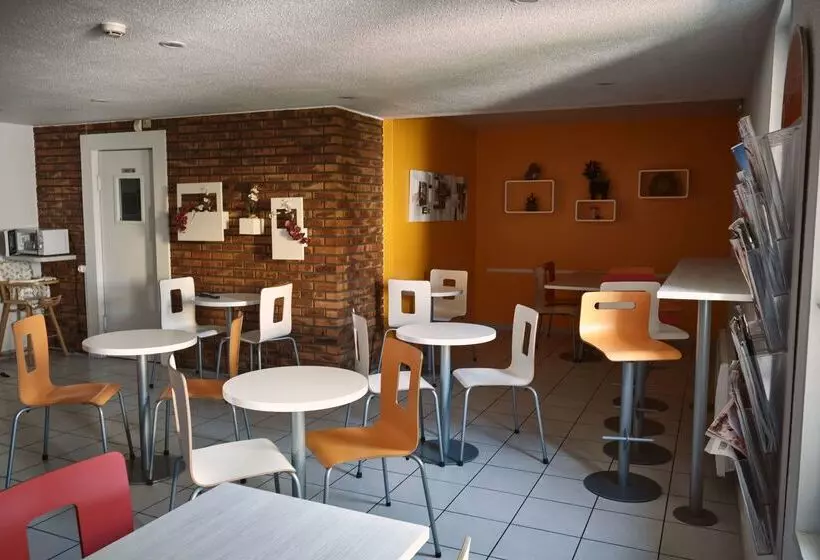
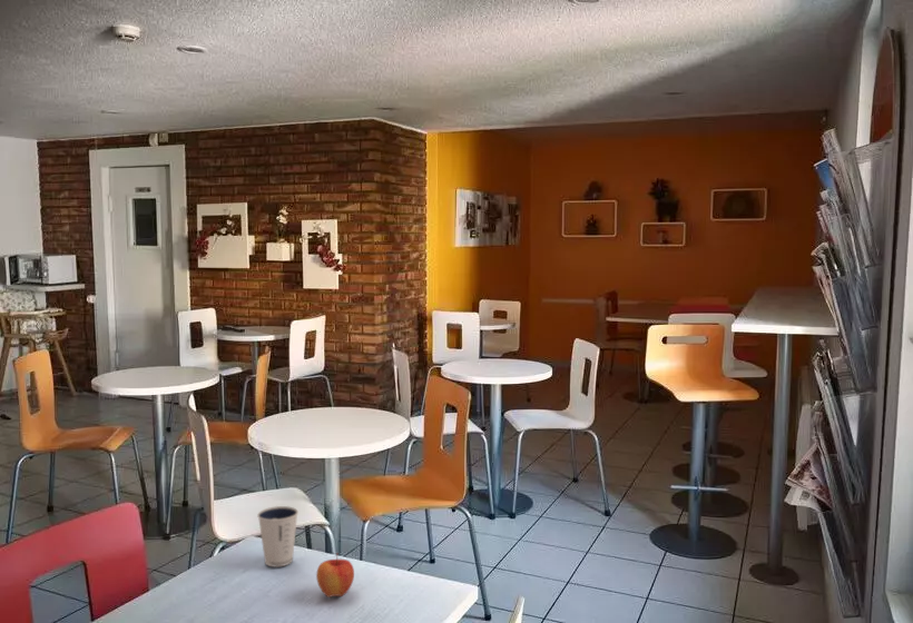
+ apple [315,552,355,599]
+ dixie cup [256,505,300,567]
